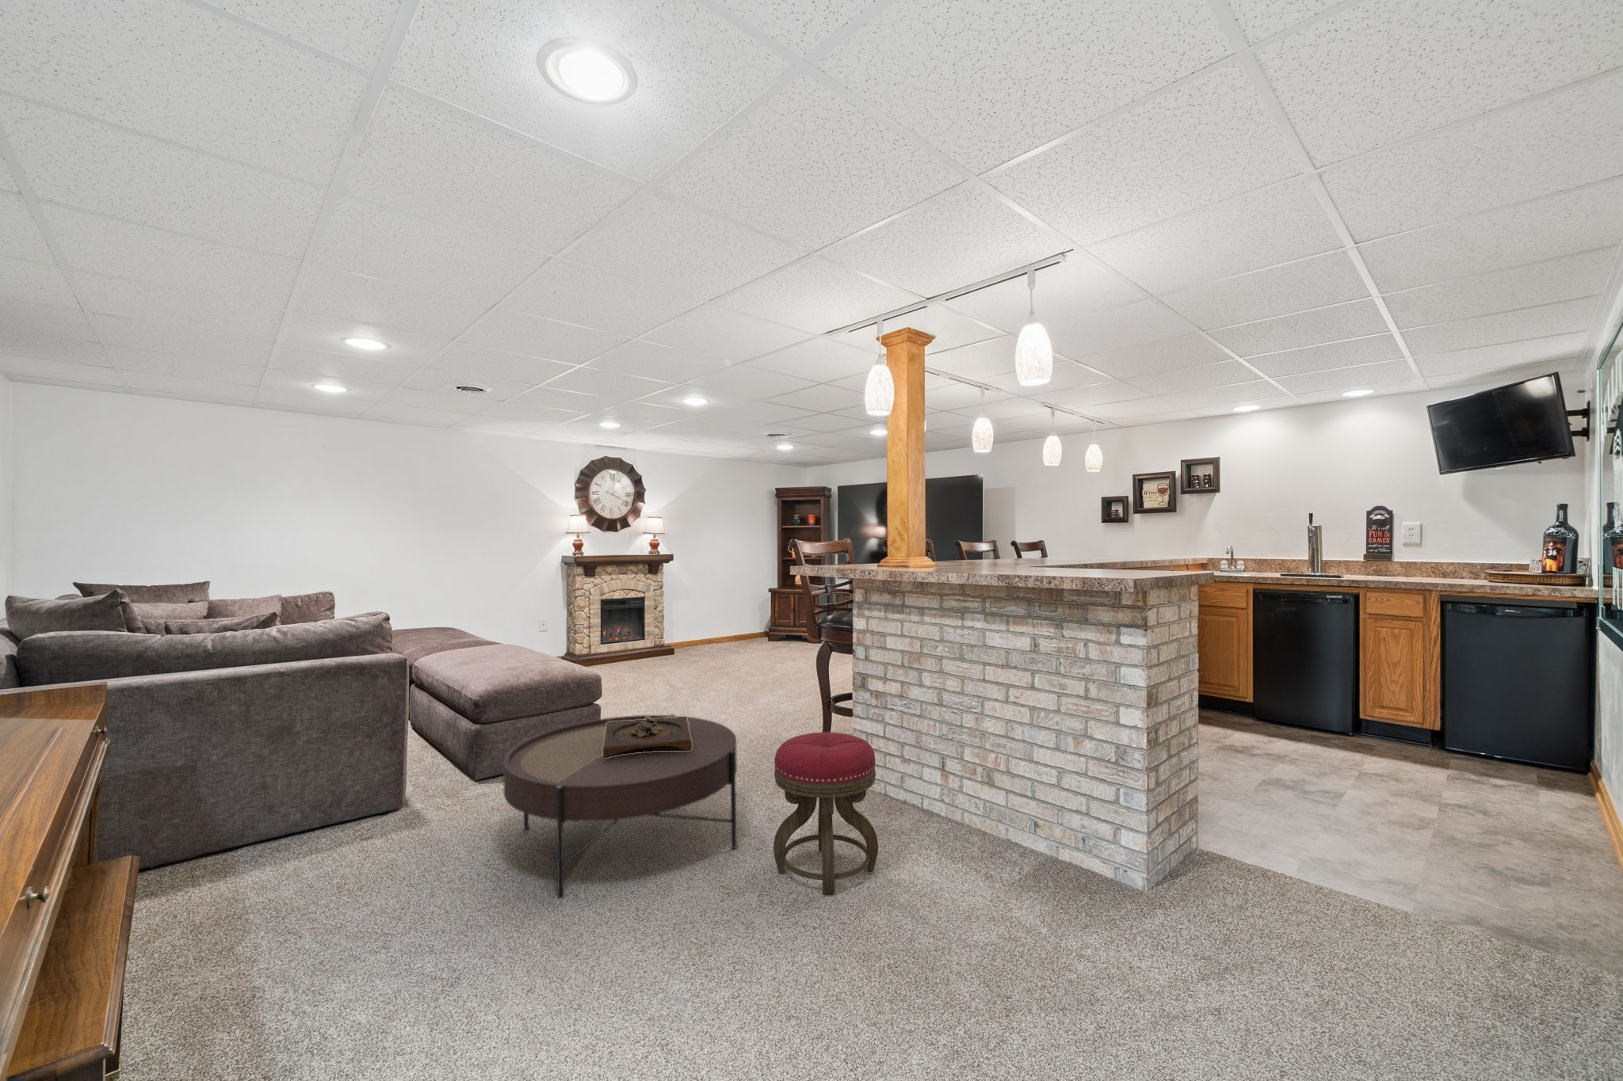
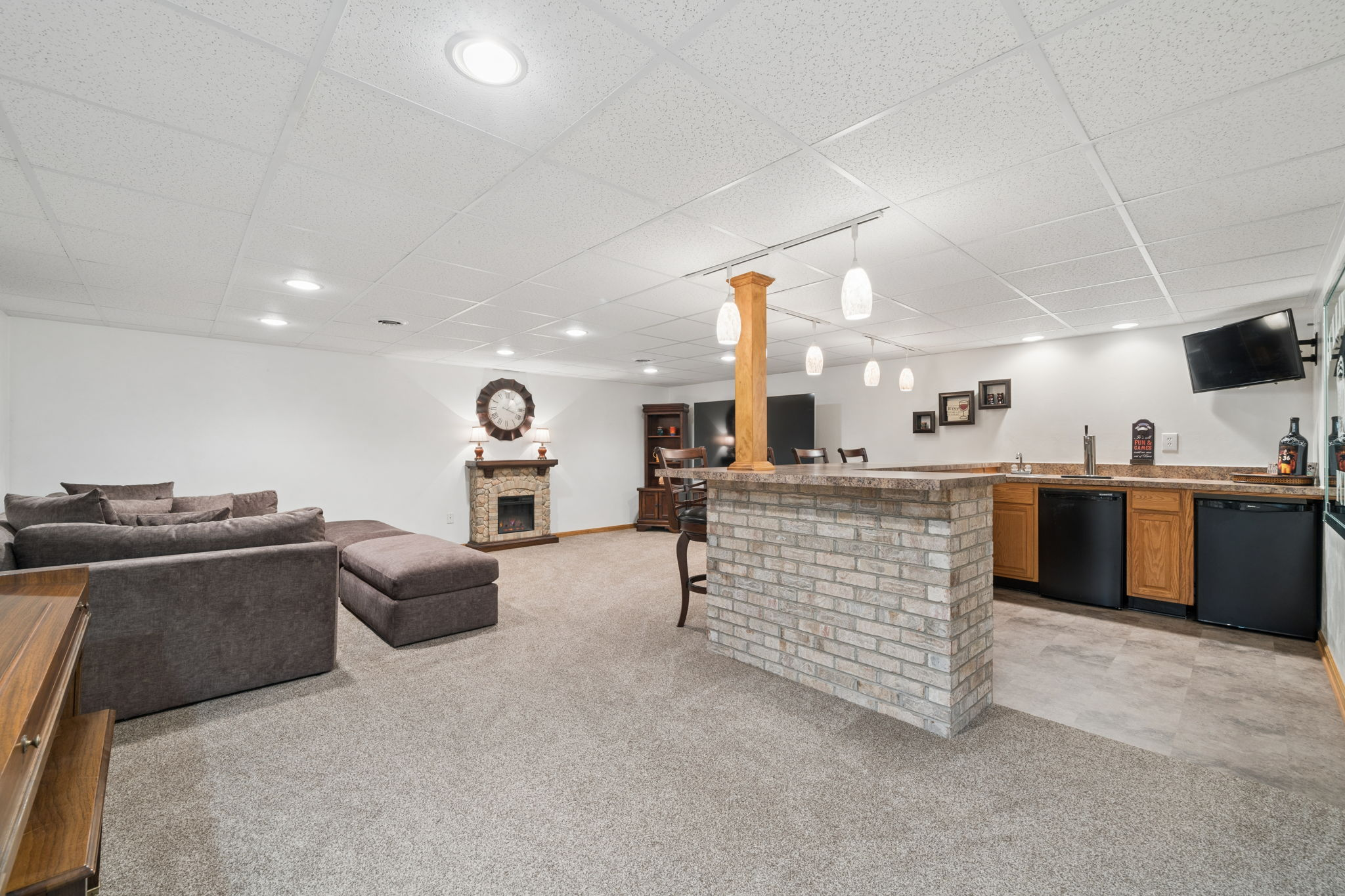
- stool [772,732,878,895]
- wooden tray [603,715,691,758]
- coffee table [502,713,737,900]
